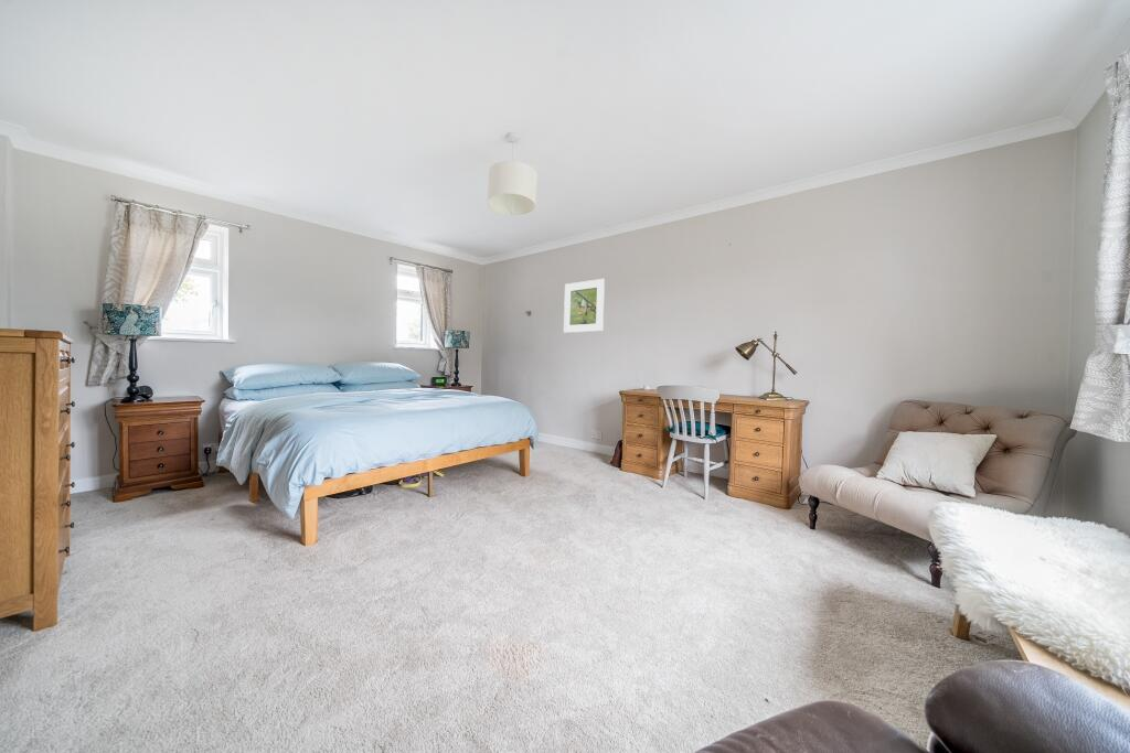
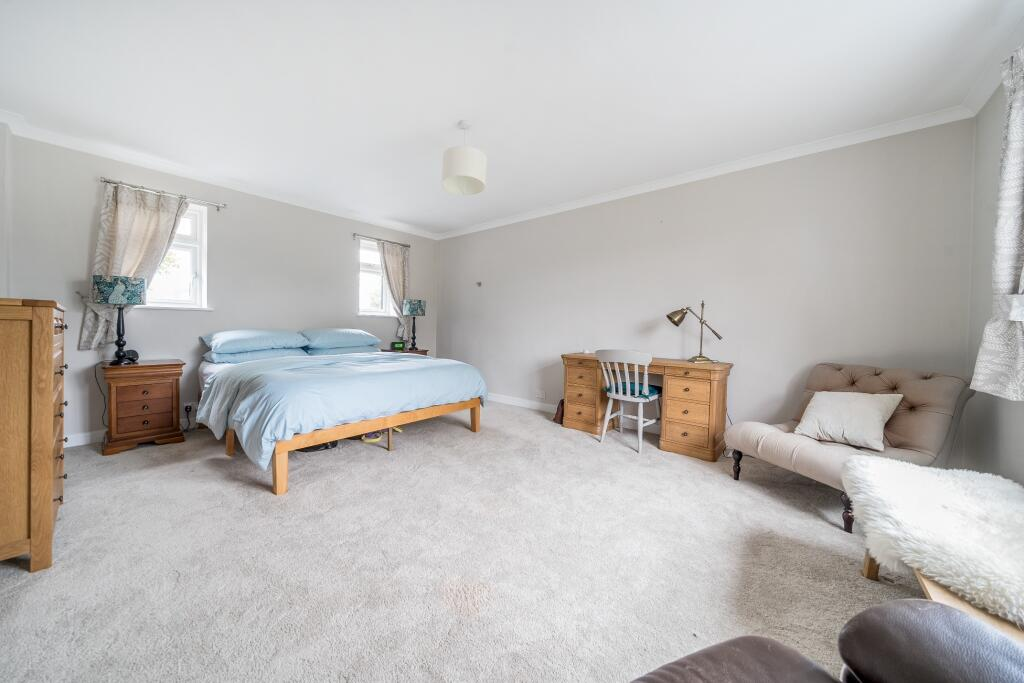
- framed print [563,278,606,334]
